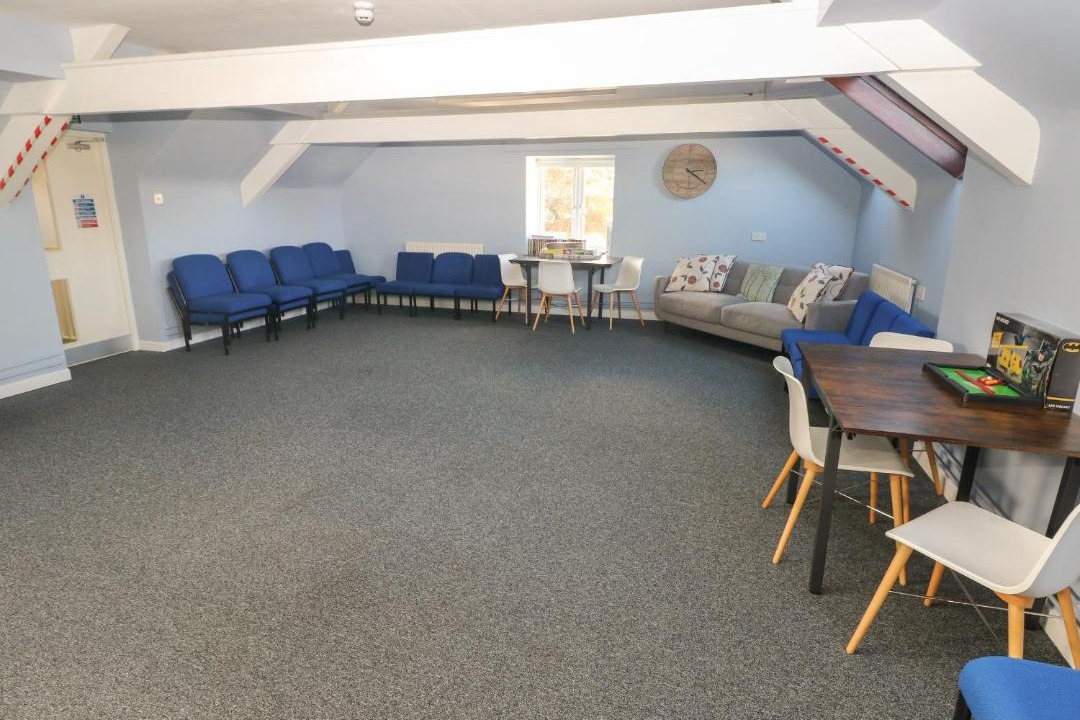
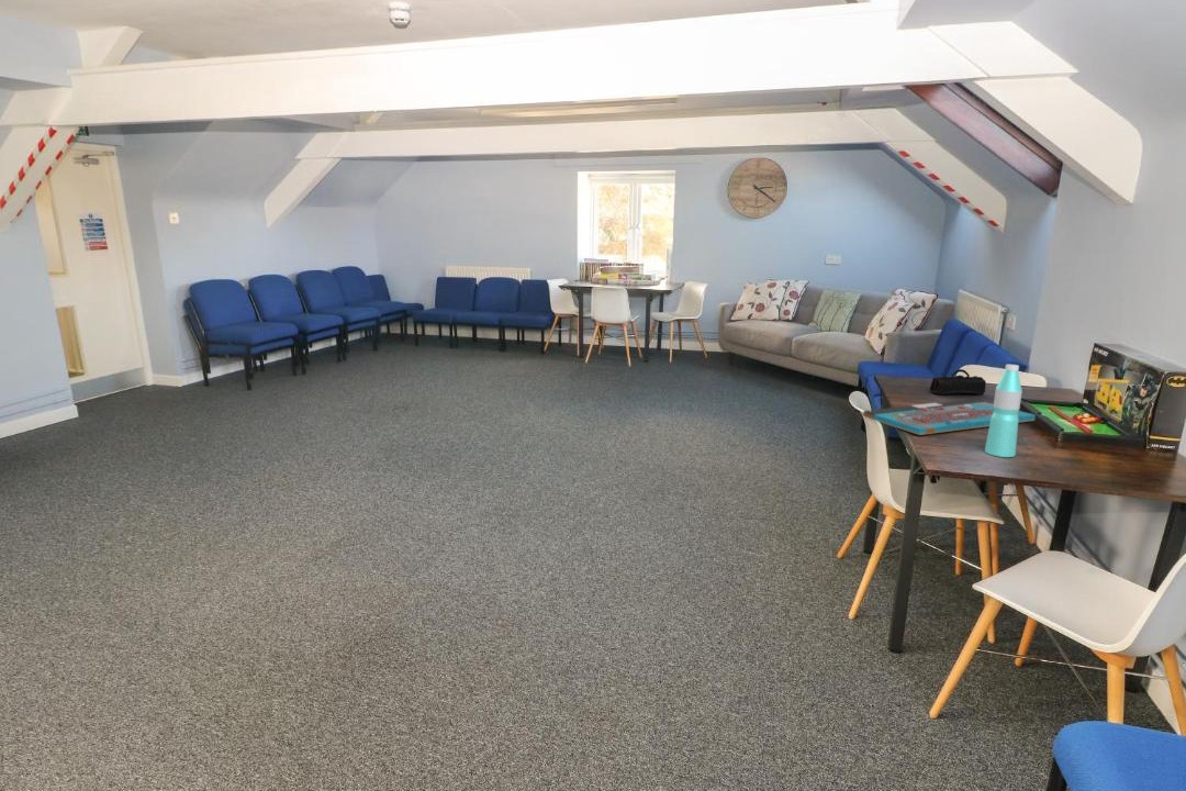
+ pencil case [928,368,987,396]
+ water bottle [984,364,1023,458]
+ board game [862,398,1037,436]
